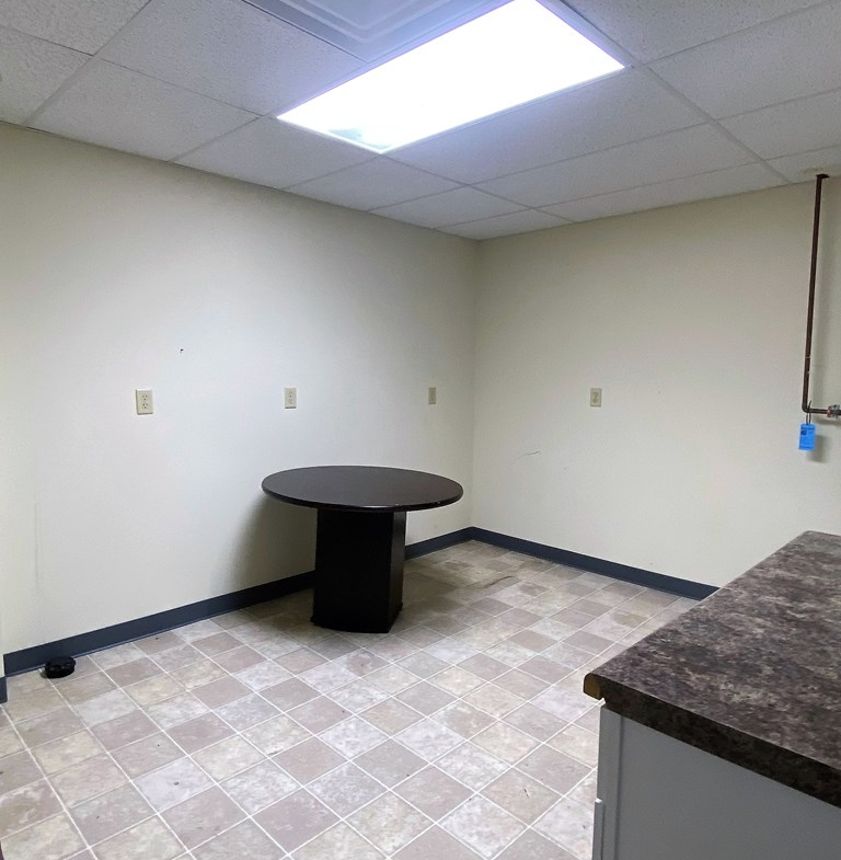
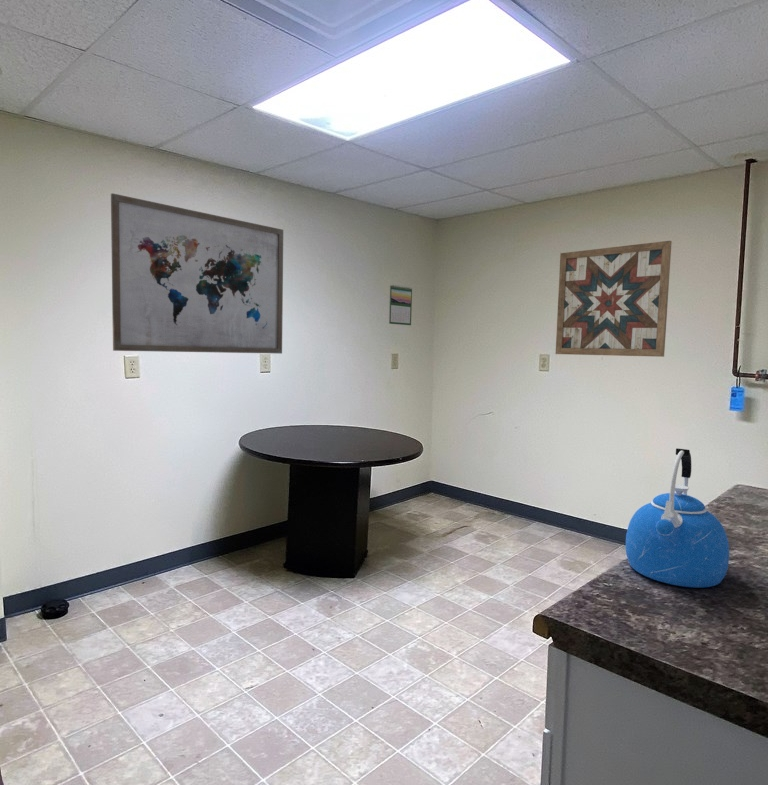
+ wall art [110,192,284,355]
+ wall art [555,240,673,358]
+ kettle [625,447,730,589]
+ calendar [388,284,413,326]
